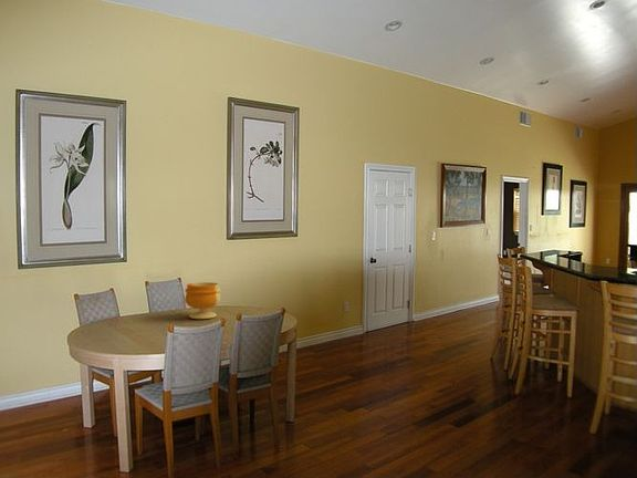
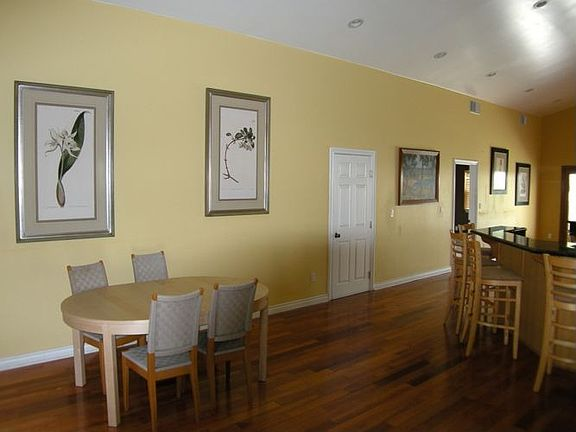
- footed bowl [184,281,221,320]
